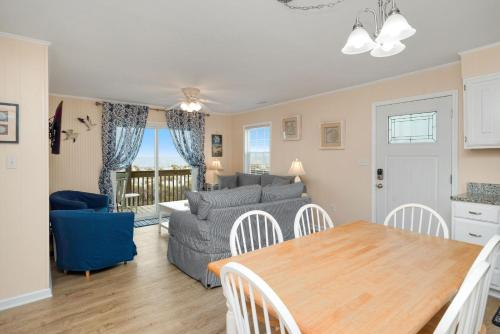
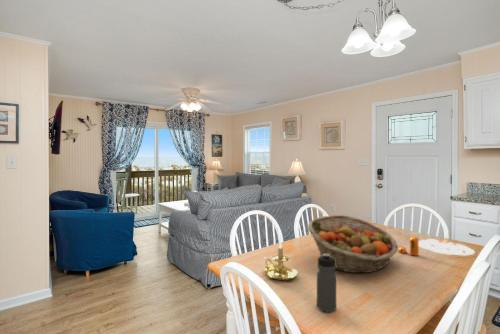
+ water bottle [316,254,337,313]
+ pepper shaker [398,236,420,257]
+ fruit basket [307,214,399,274]
+ candle holder [263,237,299,282]
+ plate [419,235,476,256]
